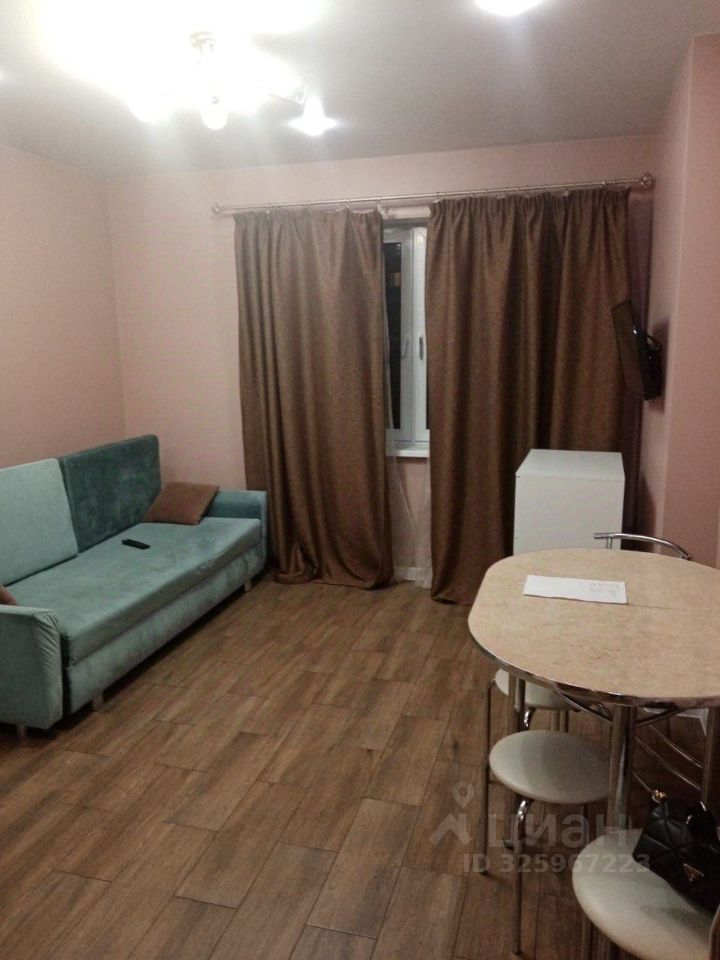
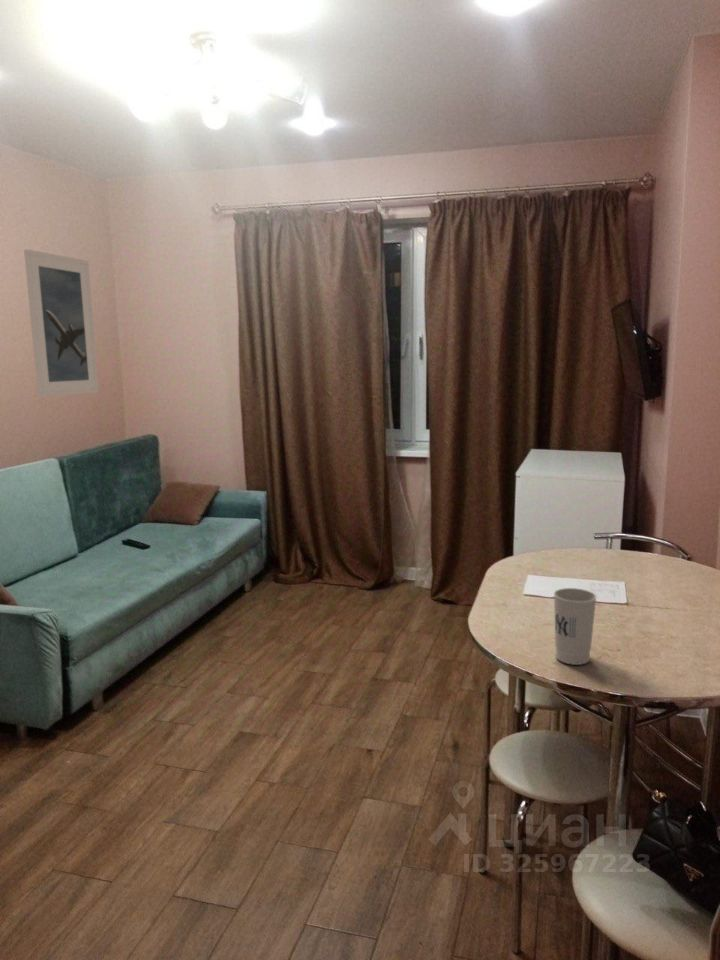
+ cup [553,587,598,666]
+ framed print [23,248,100,398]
